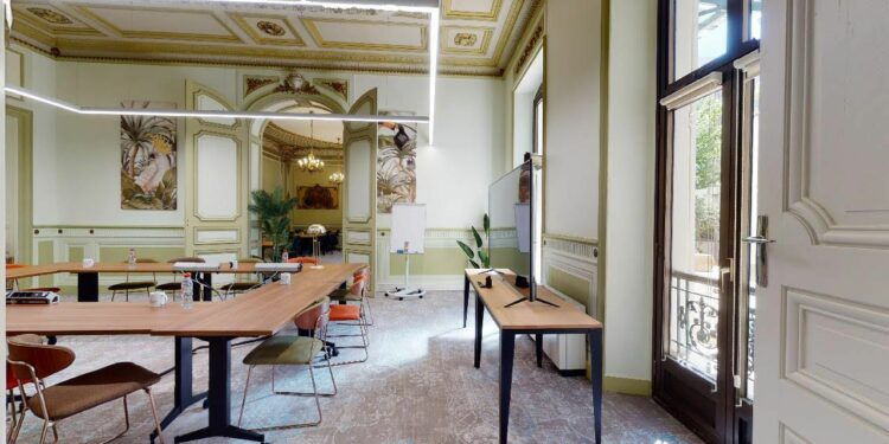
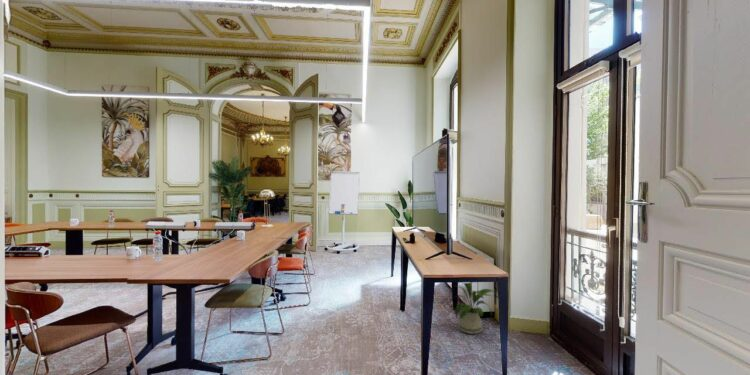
+ house plant [451,282,495,335]
